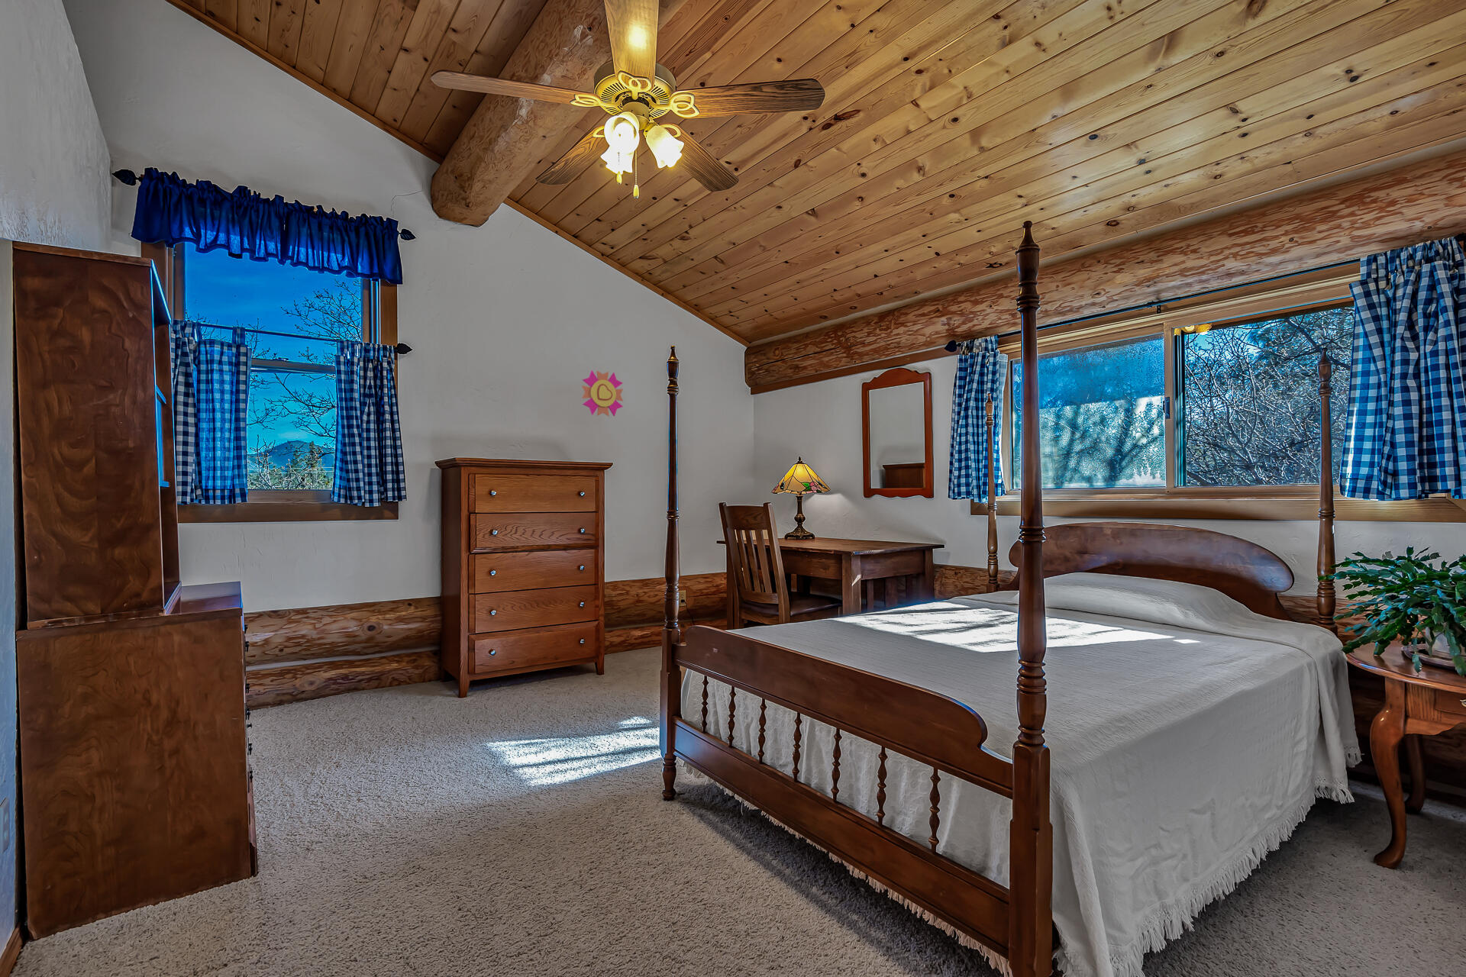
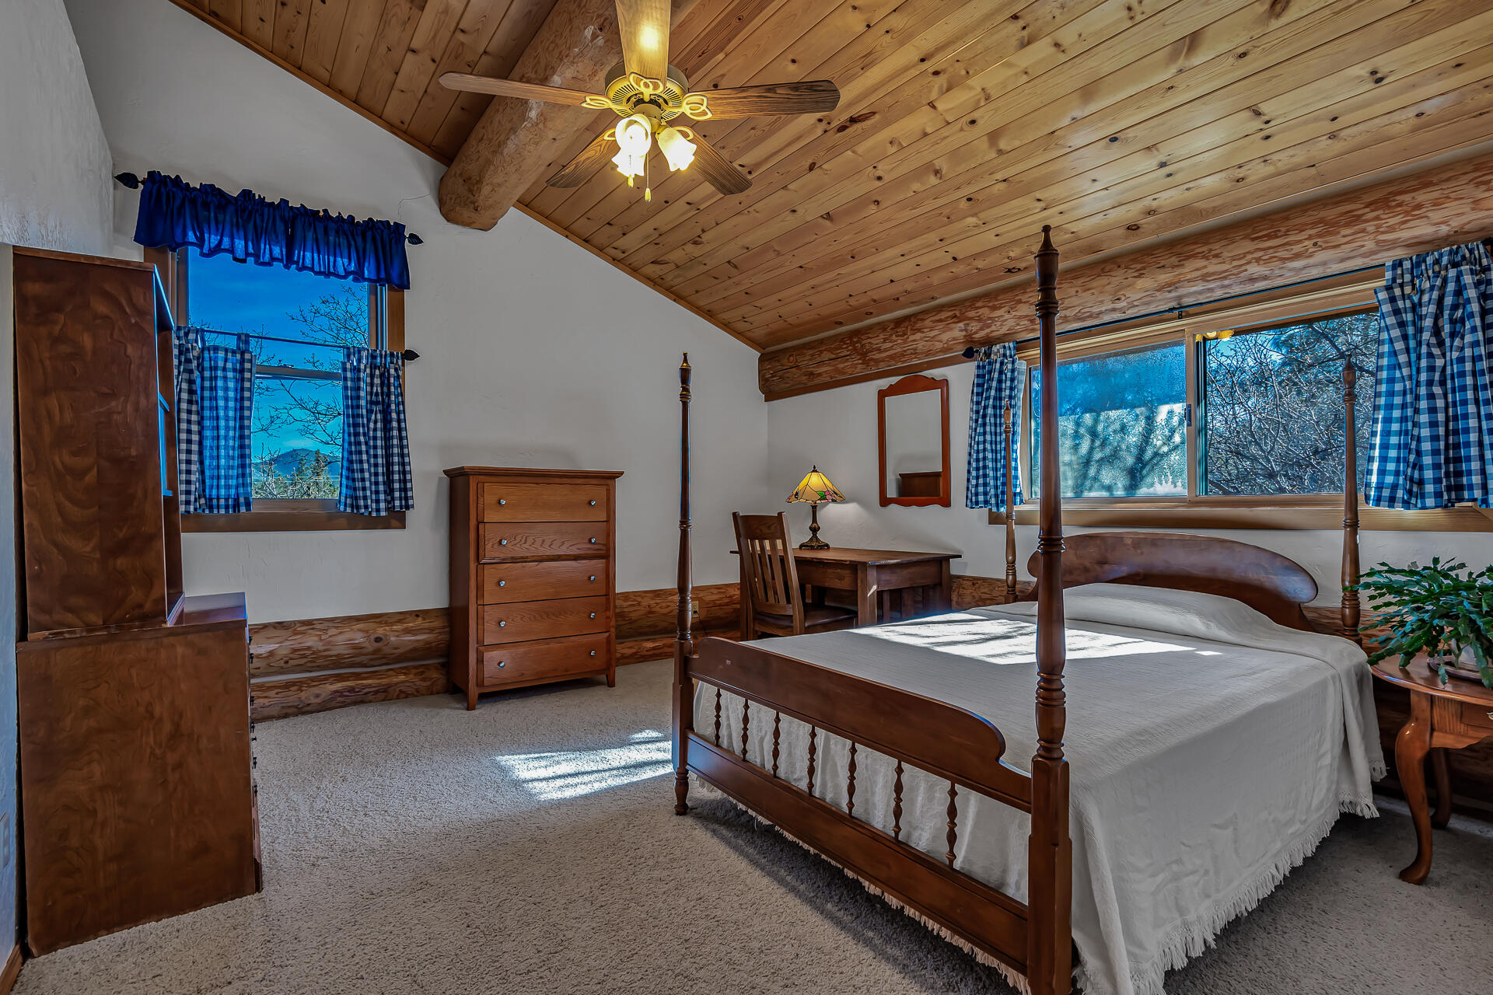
- wall ornament [581,370,624,417]
